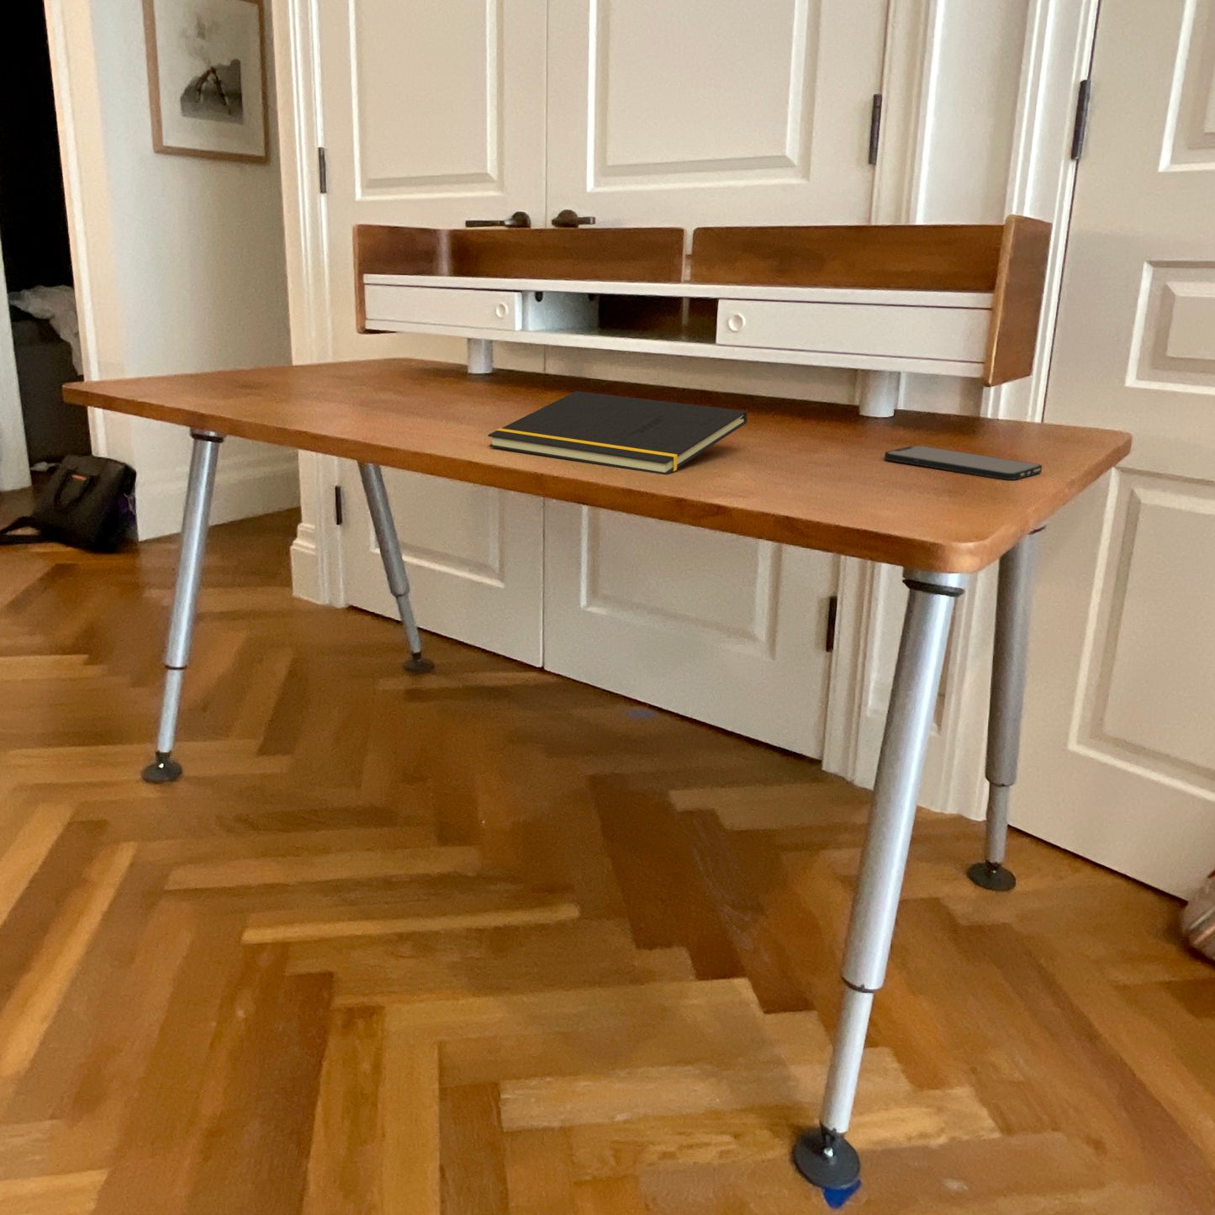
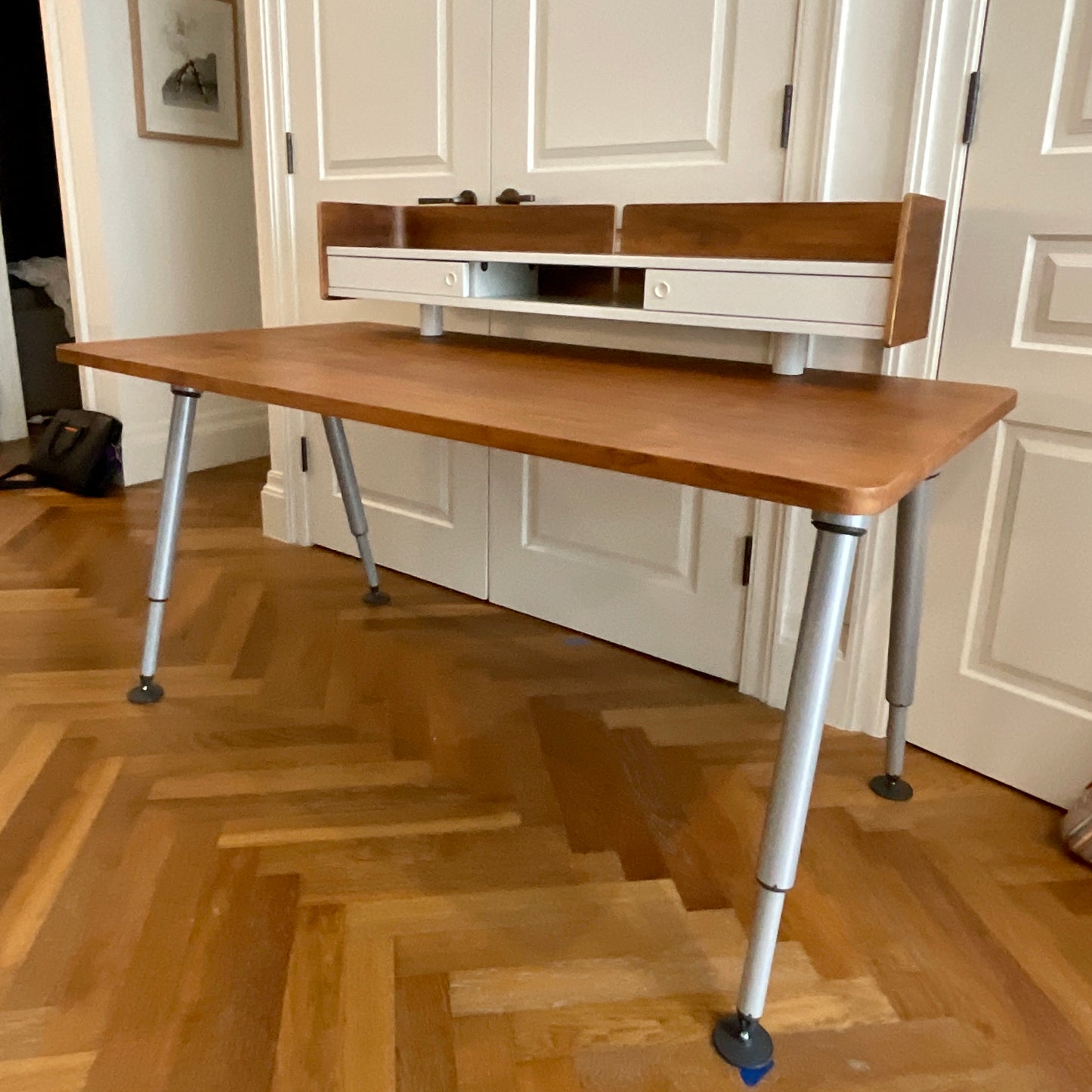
- notepad [487,391,749,476]
- smartphone [883,445,1043,481]
